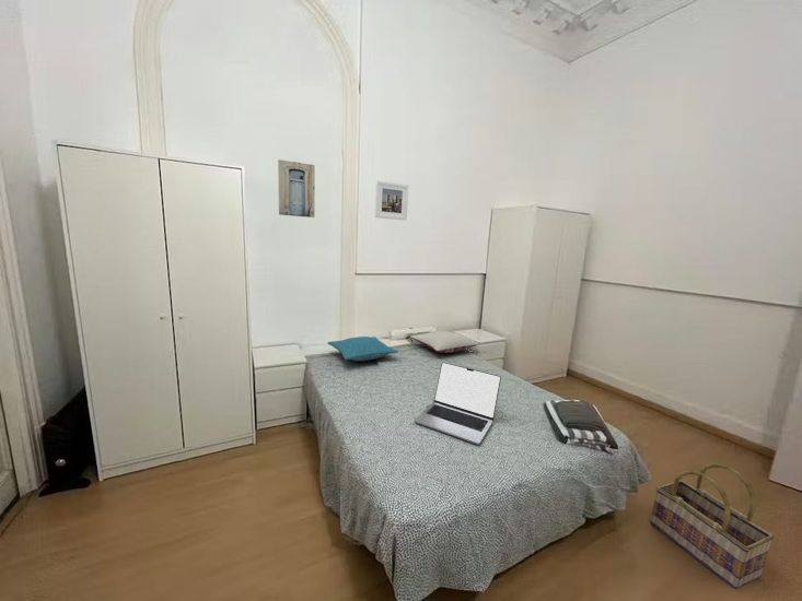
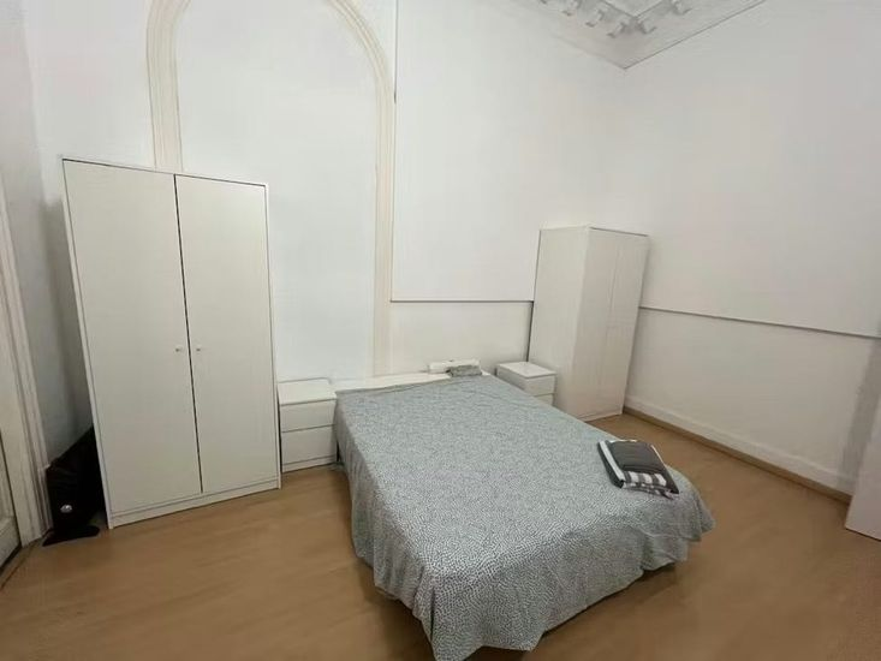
- pillow [327,335,399,362]
- basket [649,462,776,590]
- laptop [414,362,502,446]
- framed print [374,179,409,221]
- pillow [409,330,479,354]
- wall art [277,158,316,219]
